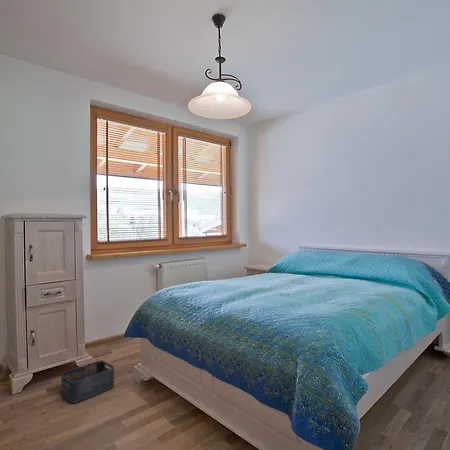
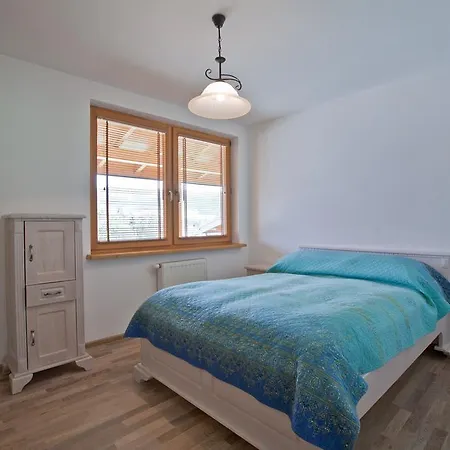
- storage bin [60,359,115,404]
